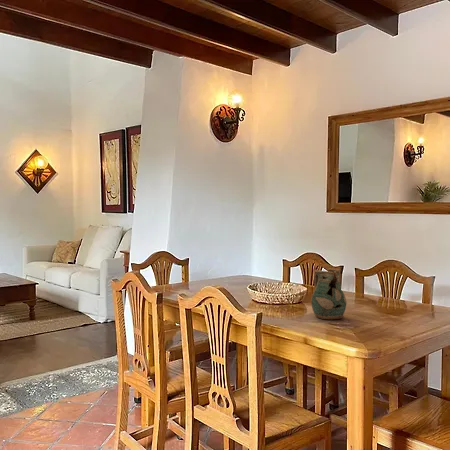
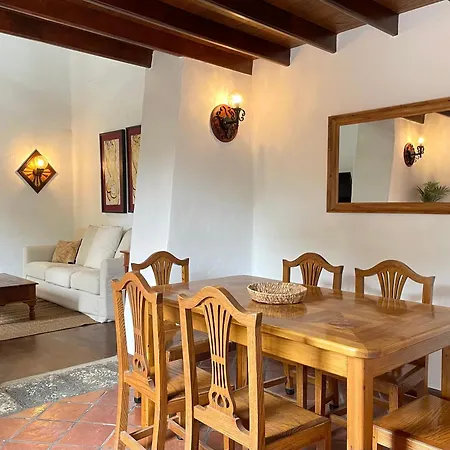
- ceramic pitcher [310,268,347,320]
